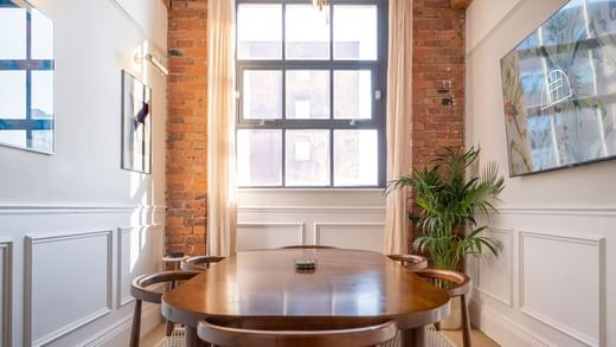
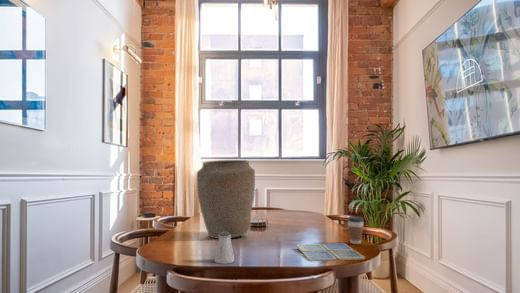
+ saltshaker [214,232,235,265]
+ vase [196,159,256,240]
+ coffee cup [346,215,365,245]
+ drink coaster [296,242,366,262]
